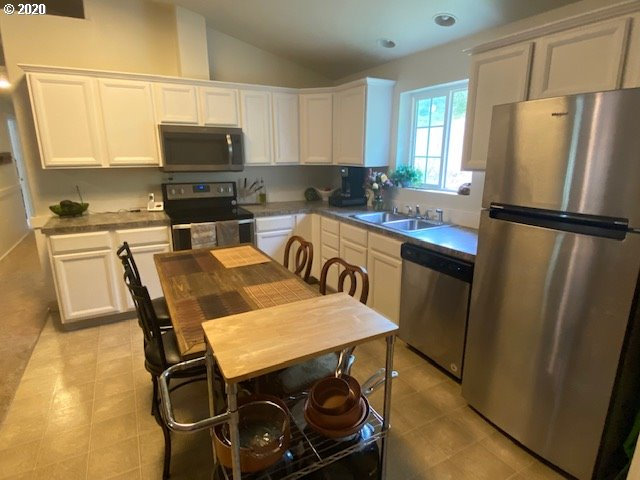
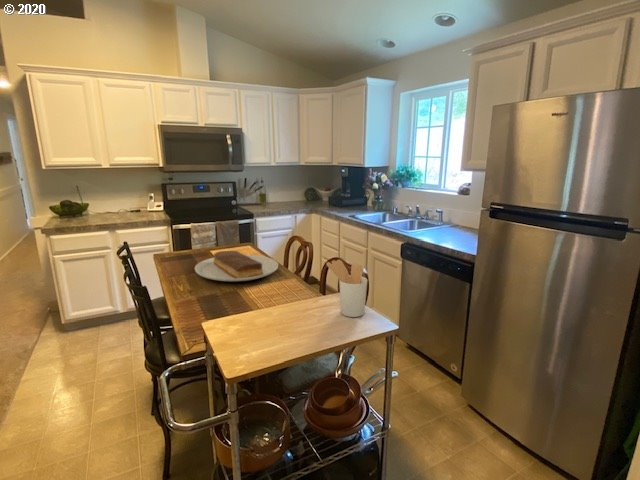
+ utensil holder [325,259,368,318]
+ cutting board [194,250,279,282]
